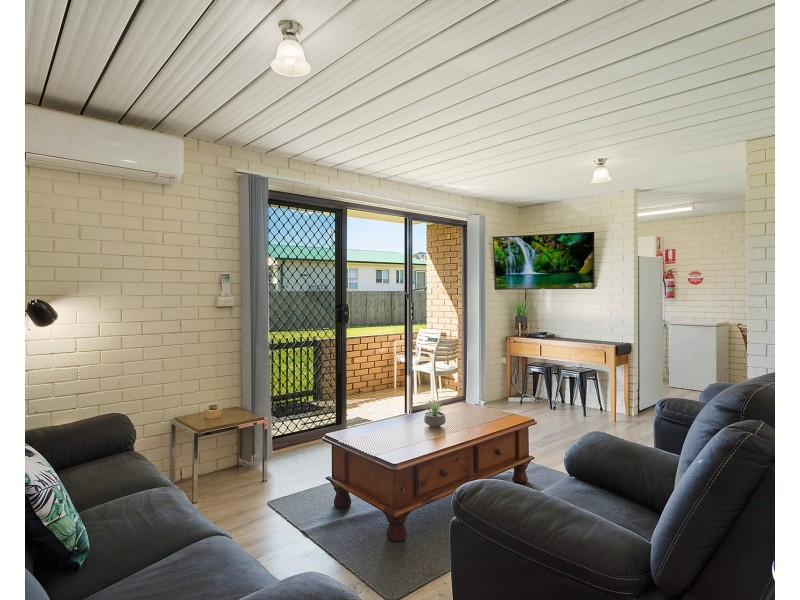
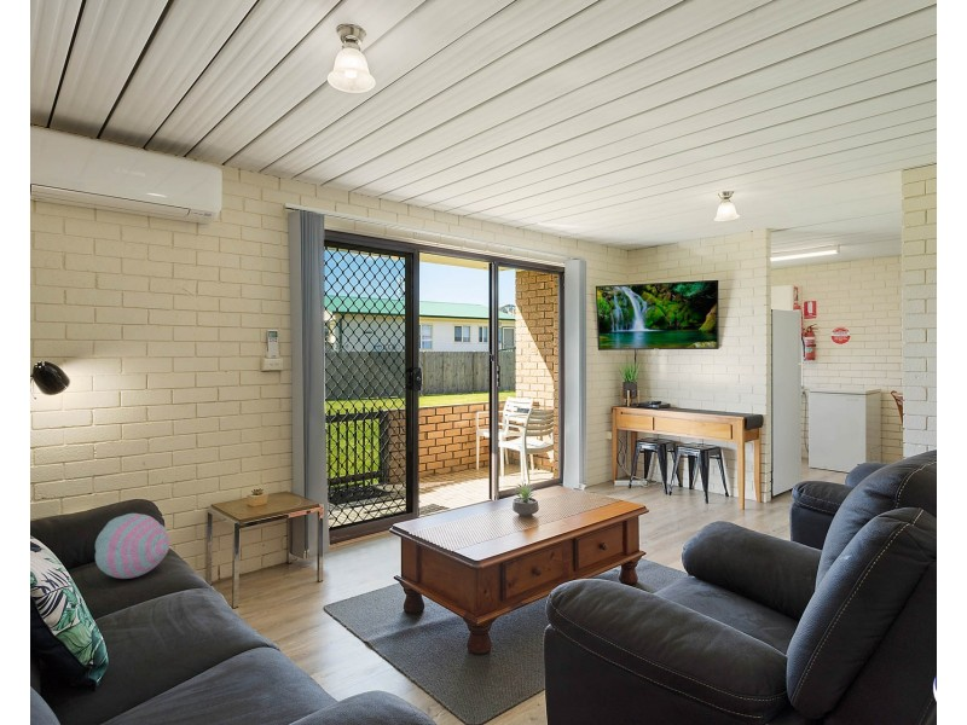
+ cushion [94,512,170,580]
